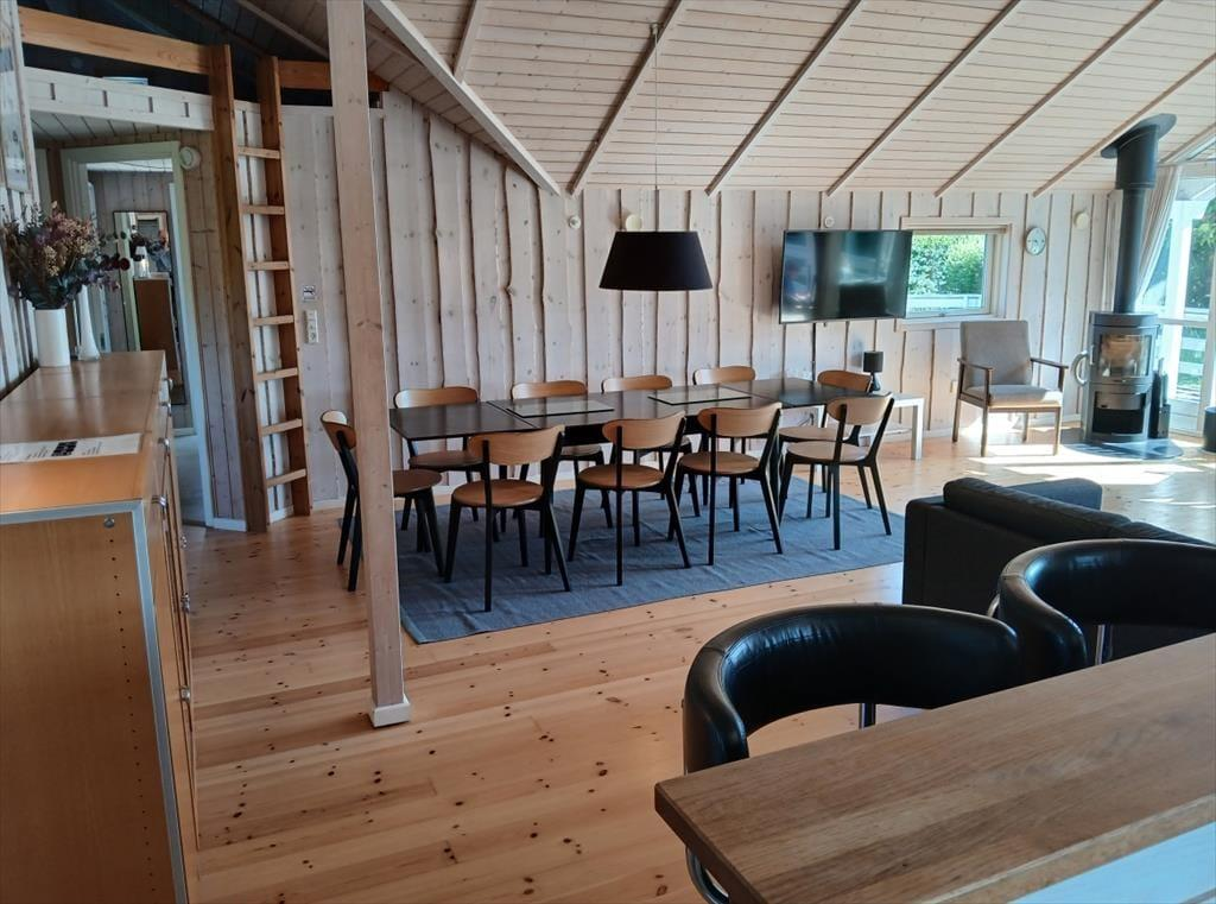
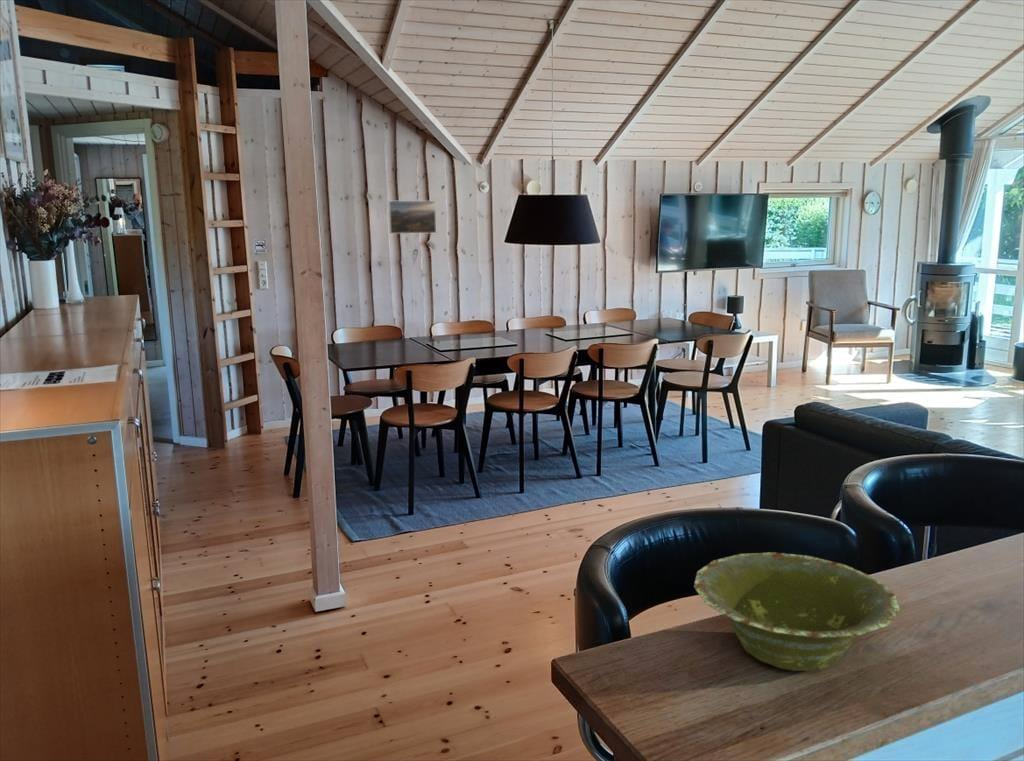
+ dish [693,551,901,672]
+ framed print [387,200,437,235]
